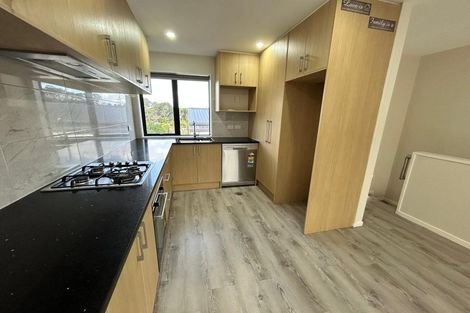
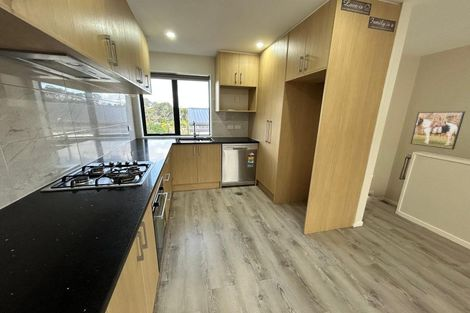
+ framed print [409,110,466,151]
